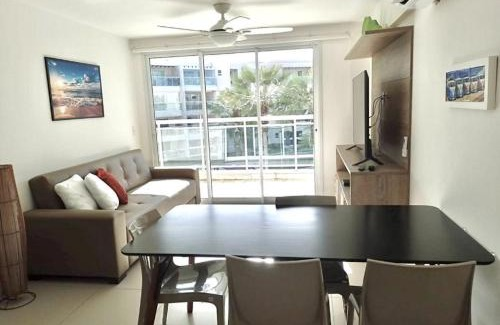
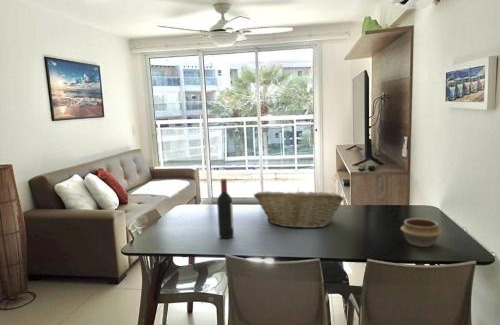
+ bowl [400,217,443,248]
+ fruit basket [253,187,345,229]
+ wine bottle [216,177,235,240]
